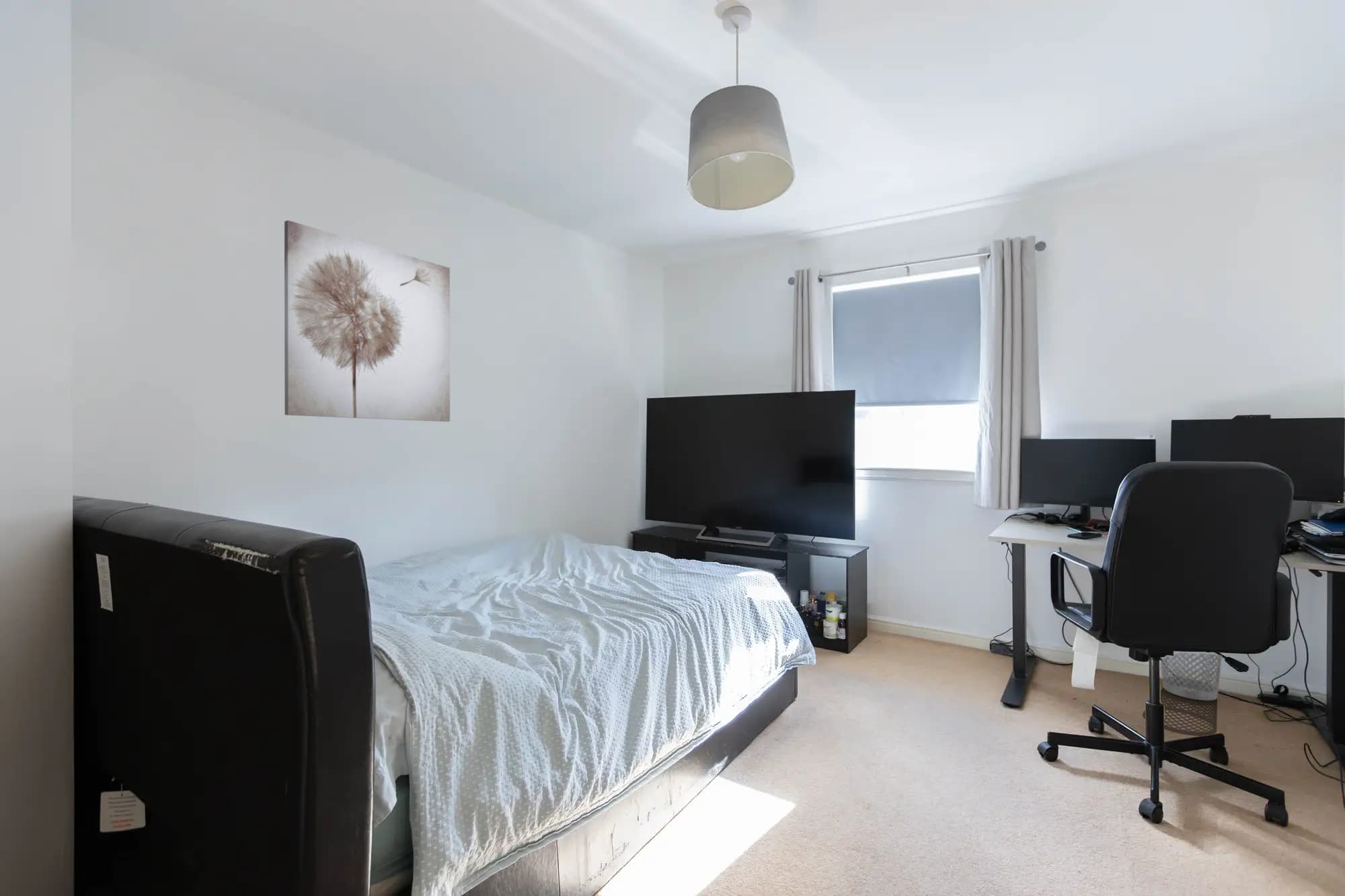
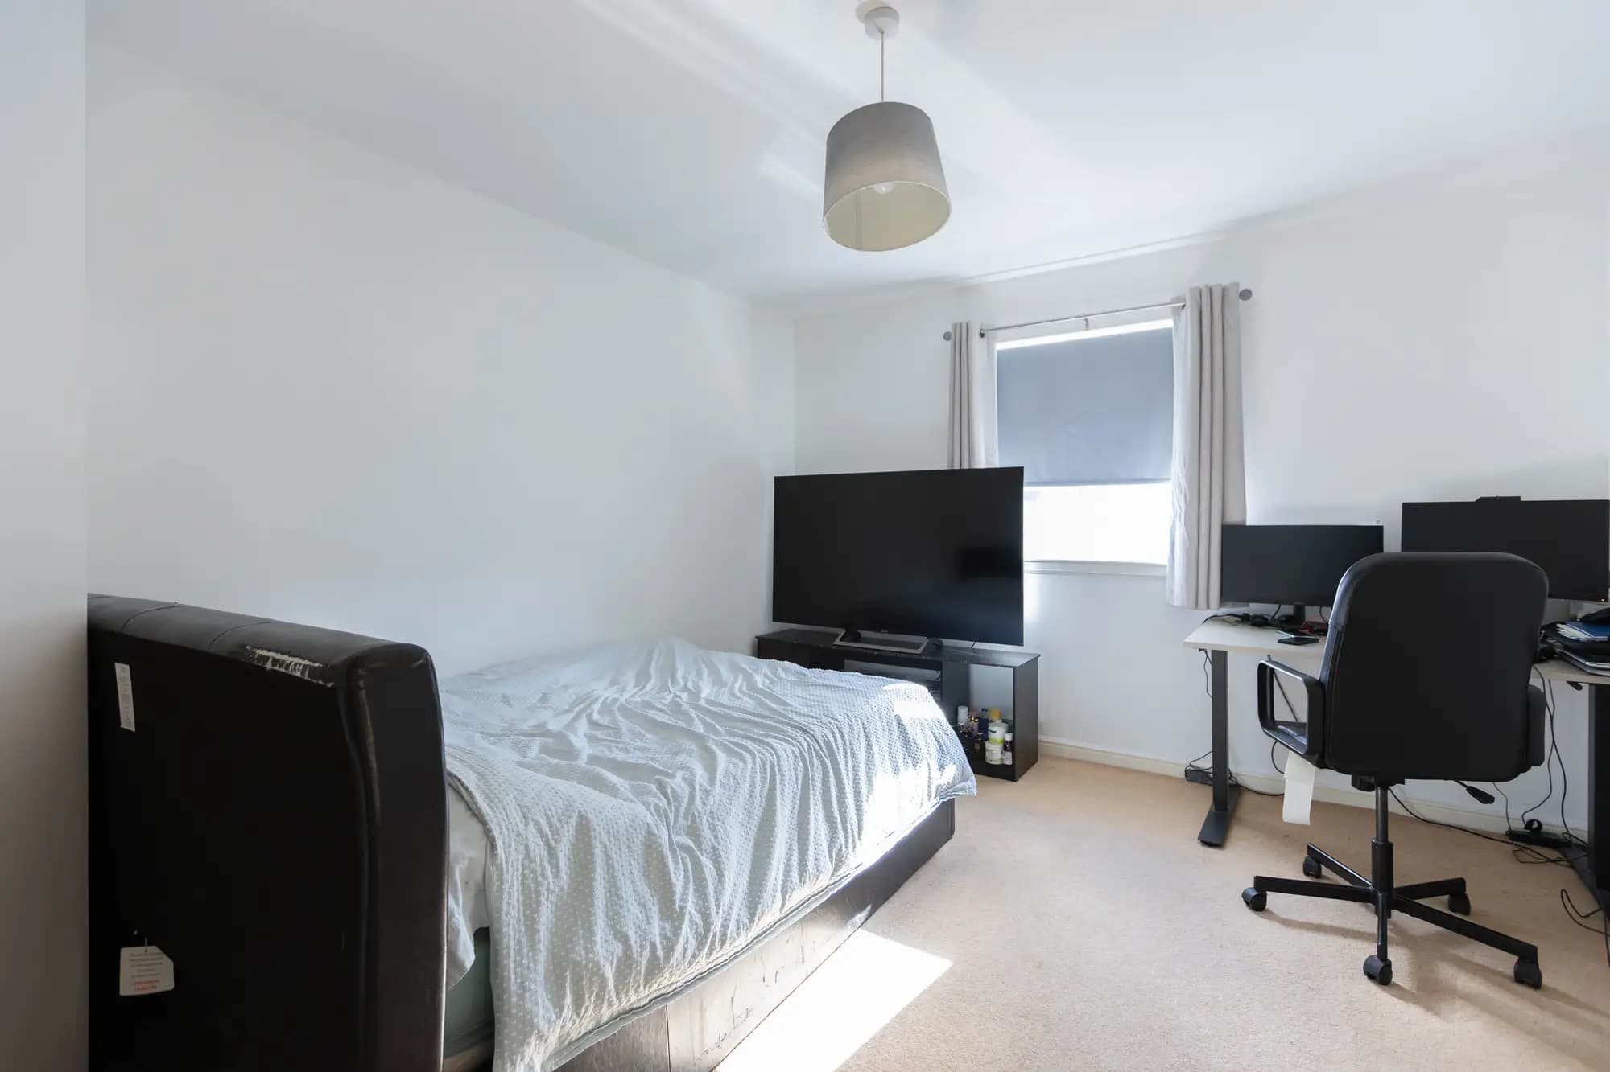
- wall art [284,220,451,422]
- wastebasket [1161,652,1223,701]
